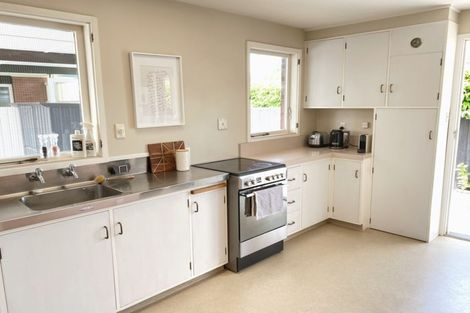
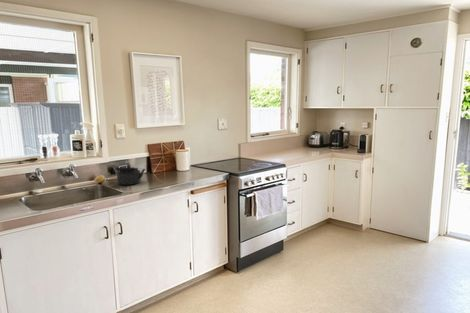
+ kettle [115,165,146,186]
